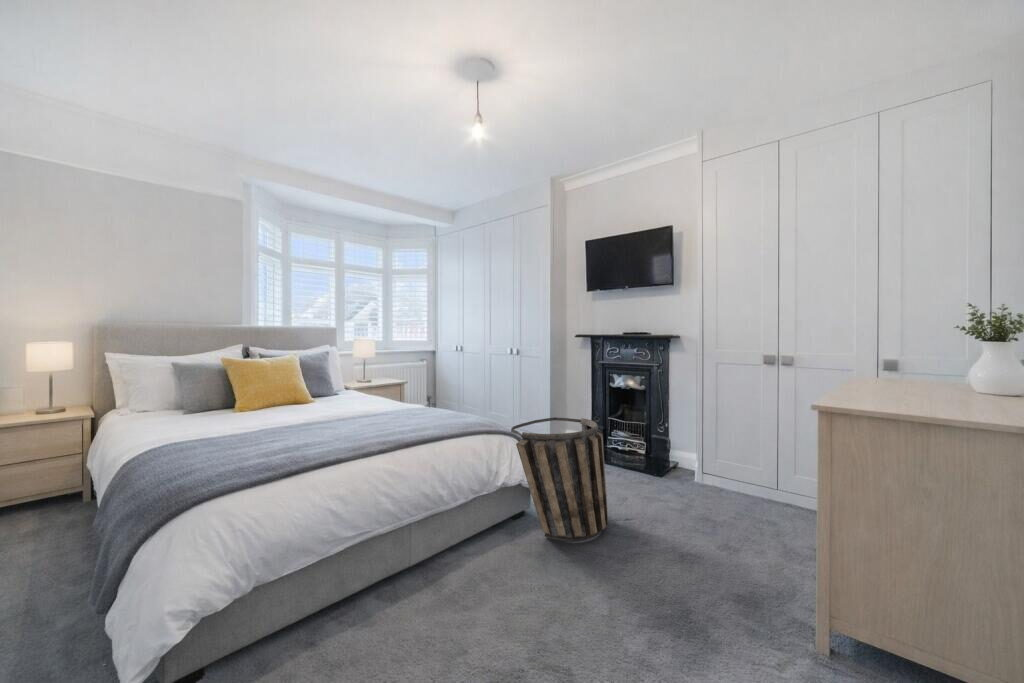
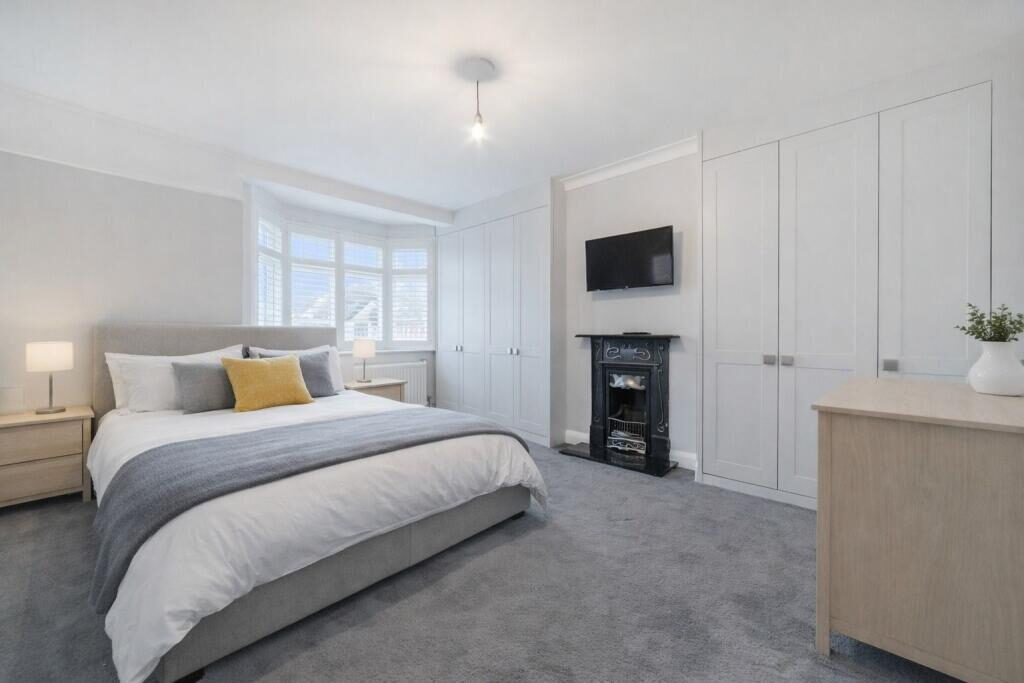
- basket [510,416,609,542]
